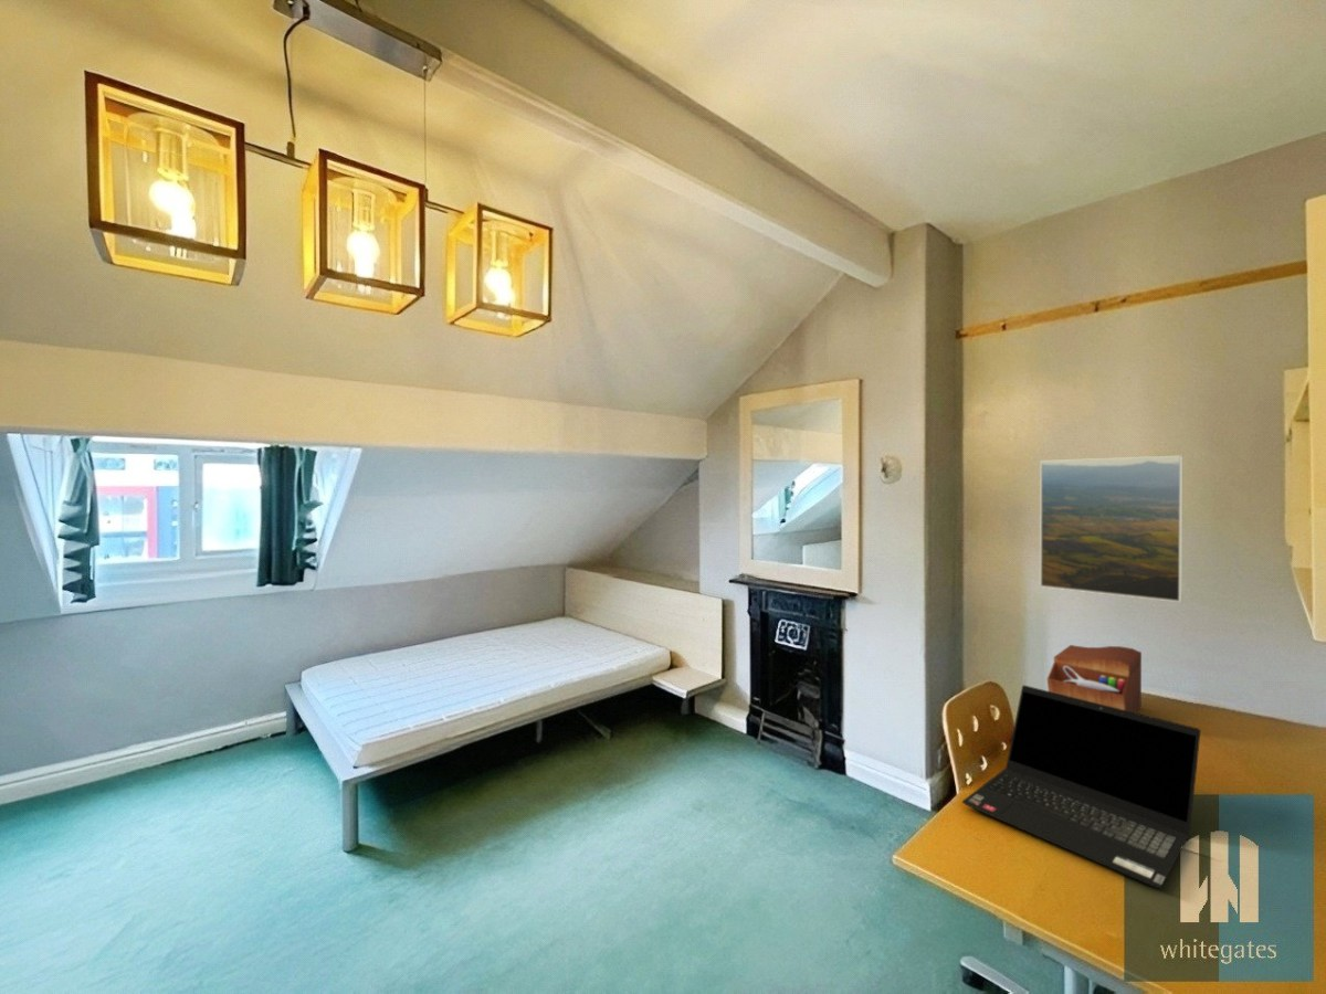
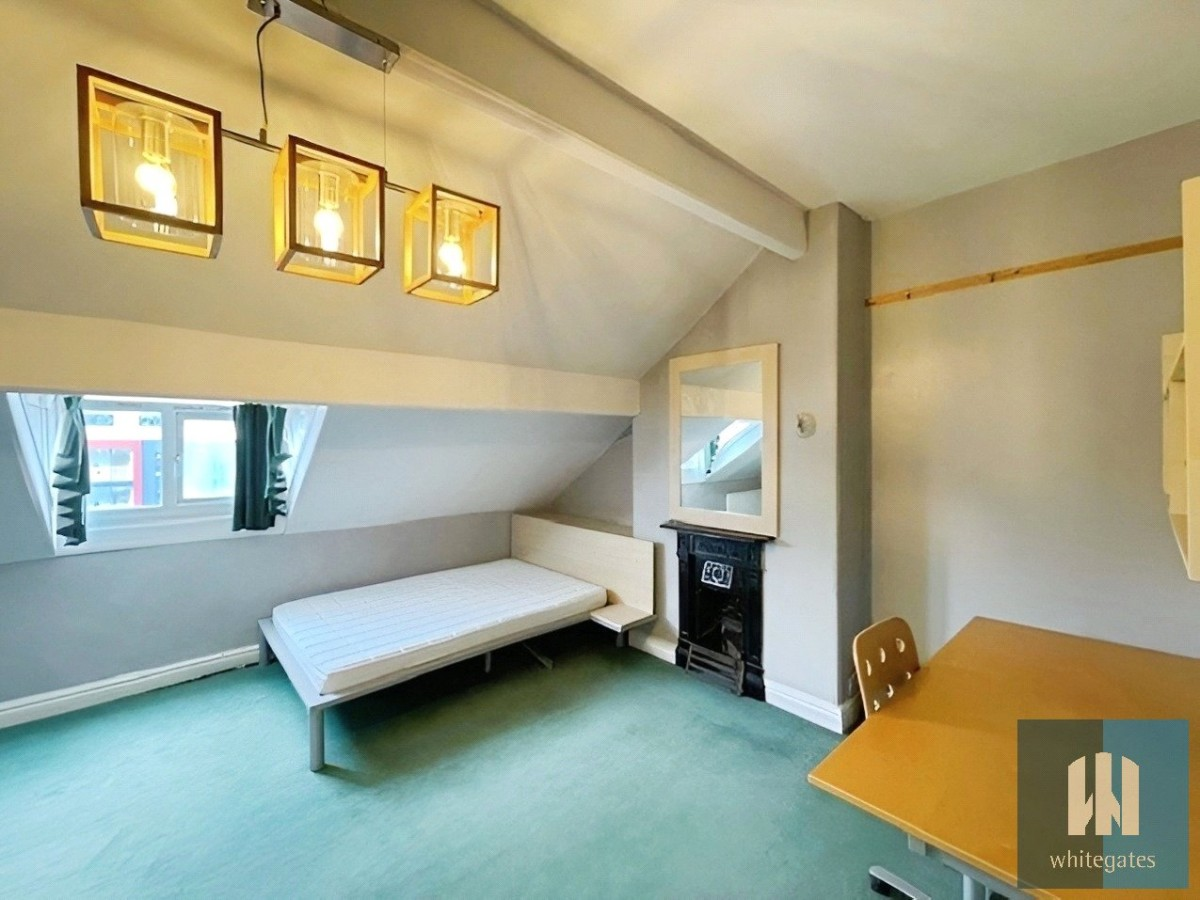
- laptop computer [961,684,1201,889]
- sewing box [1046,644,1143,713]
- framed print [1039,454,1183,603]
